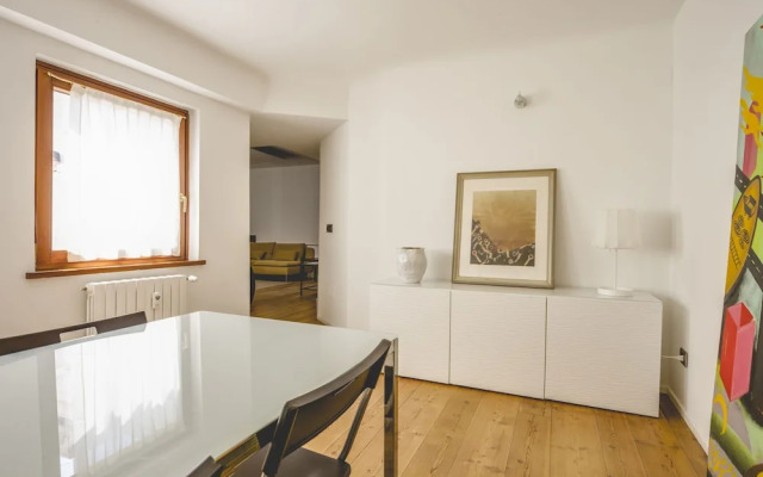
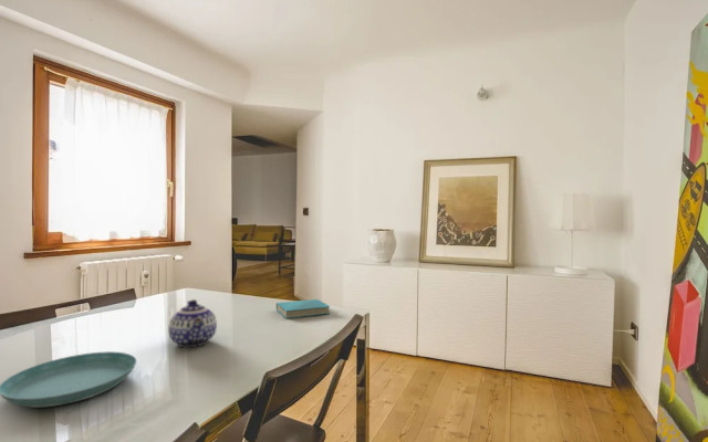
+ saucer [0,350,137,409]
+ book [275,298,331,319]
+ teapot [167,298,218,348]
